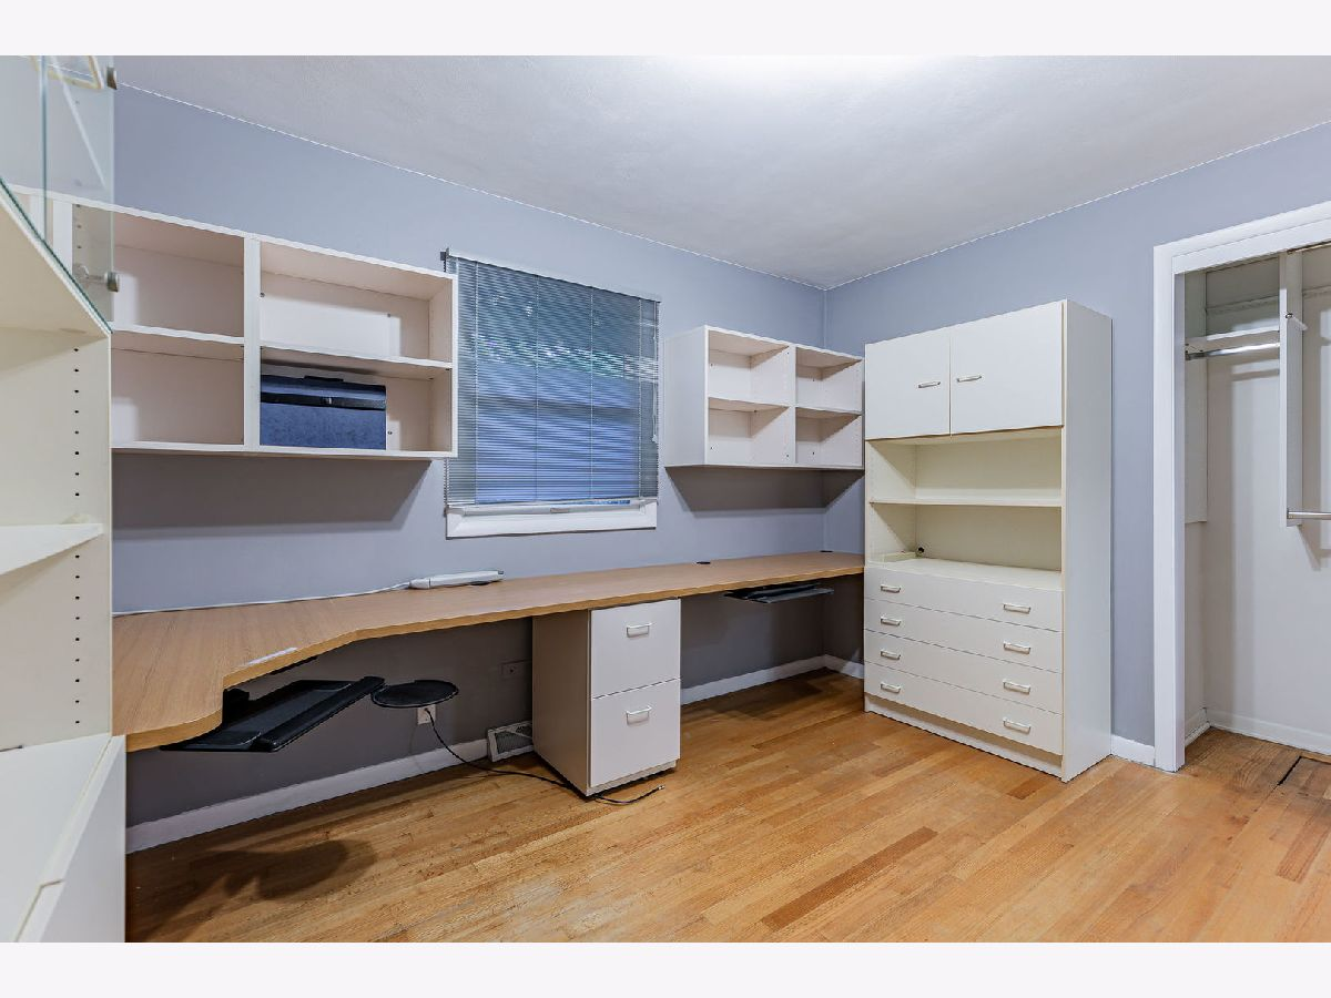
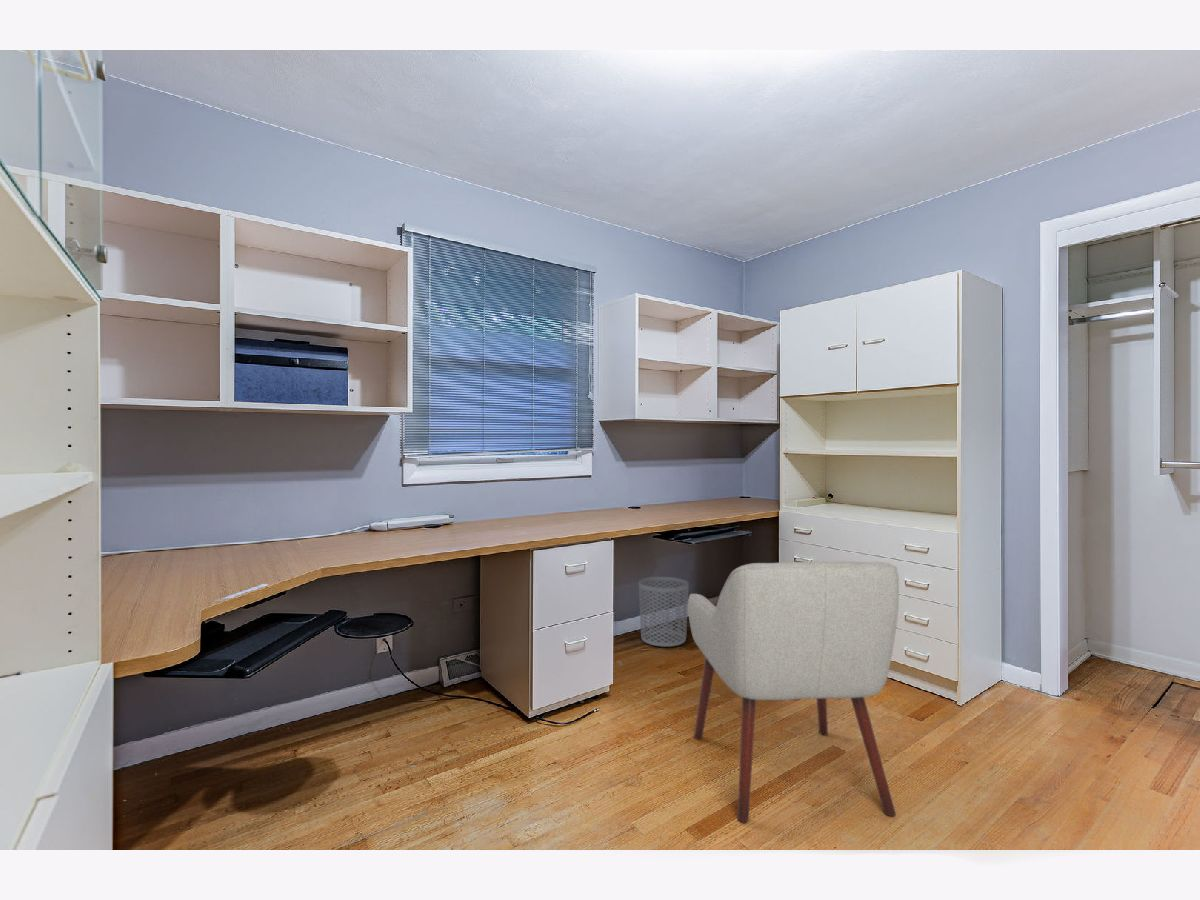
+ chair [687,560,900,823]
+ waste bin [638,576,689,648]
